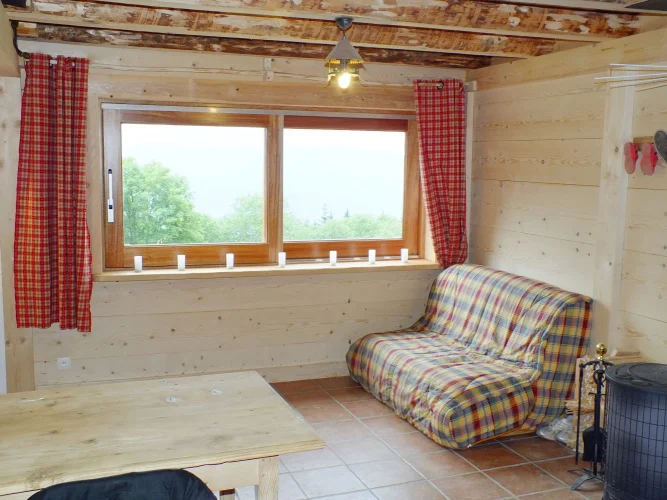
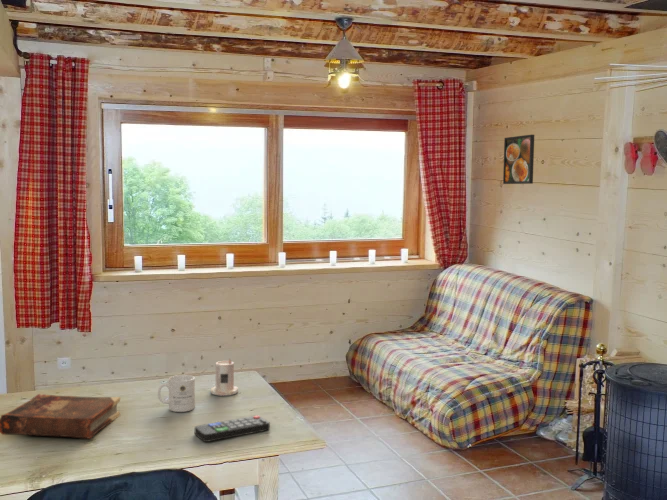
+ candle [210,358,239,397]
+ book [0,393,122,440]
+ mug [157,374,196,413]
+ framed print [502,134,535,185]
+ remote control [194,414,271,443]
